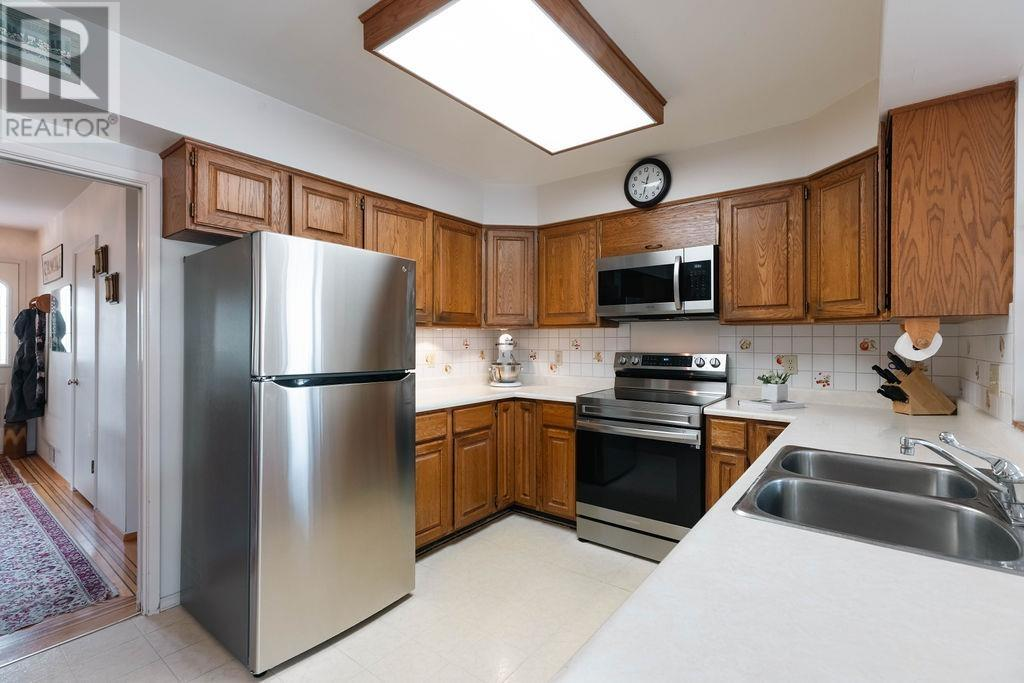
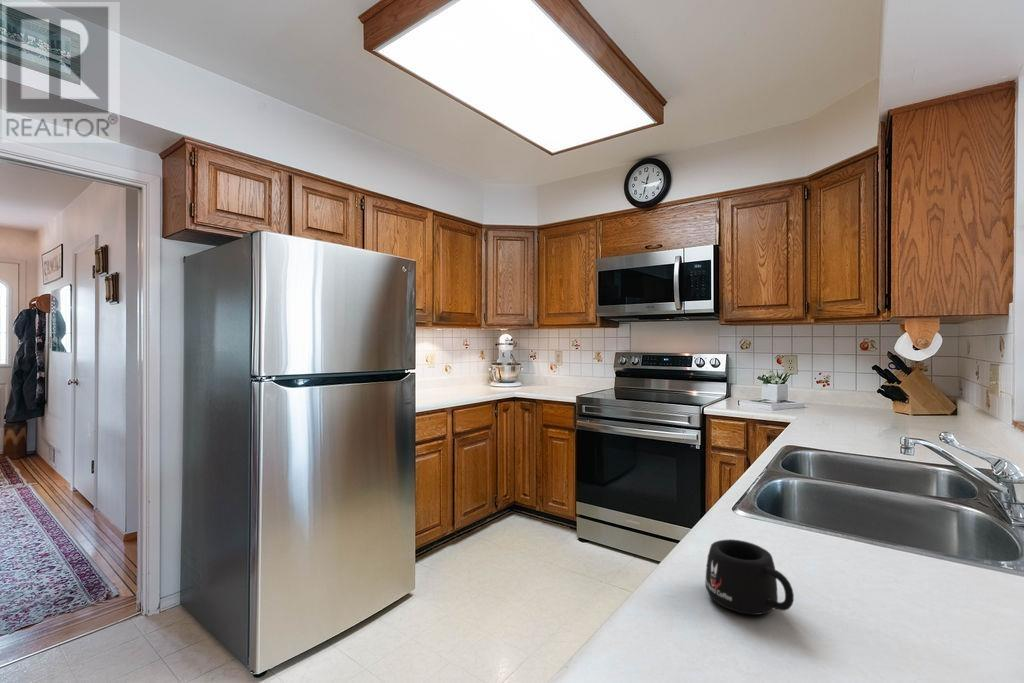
+ mug [704,539,795,616]
